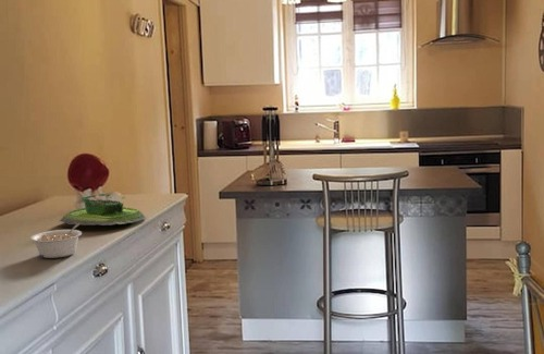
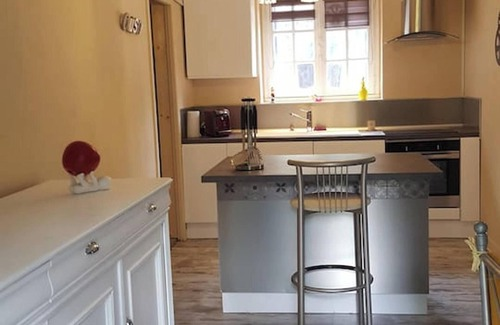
- plant pot [59,192,147,227]
- legume [29,223,83,259]
